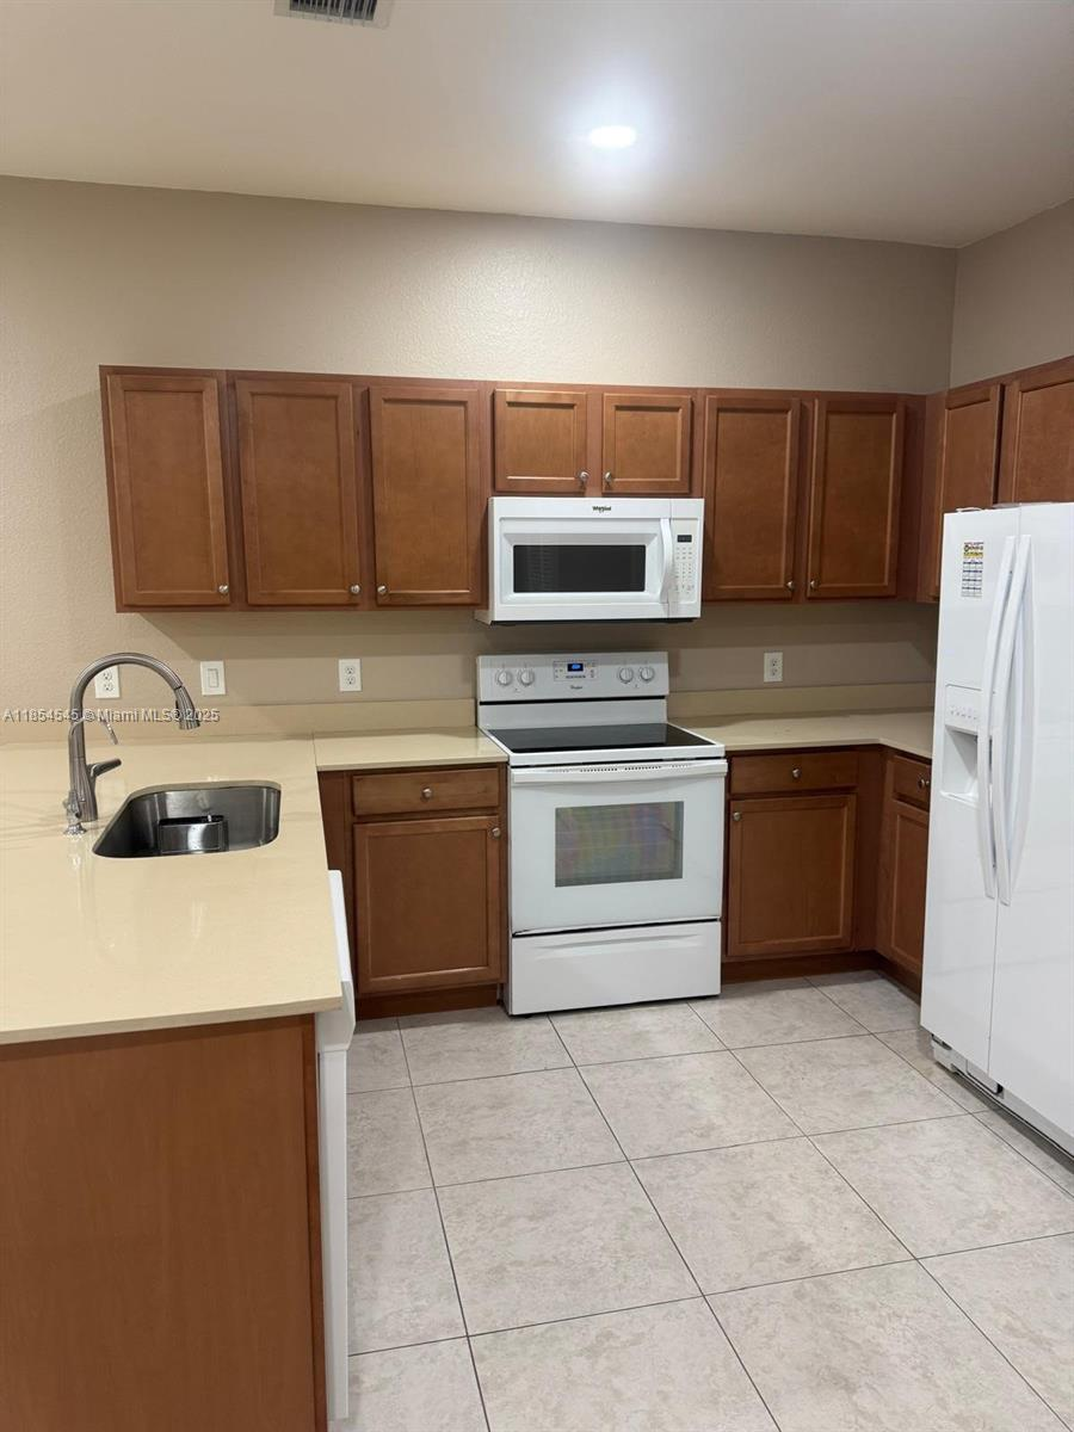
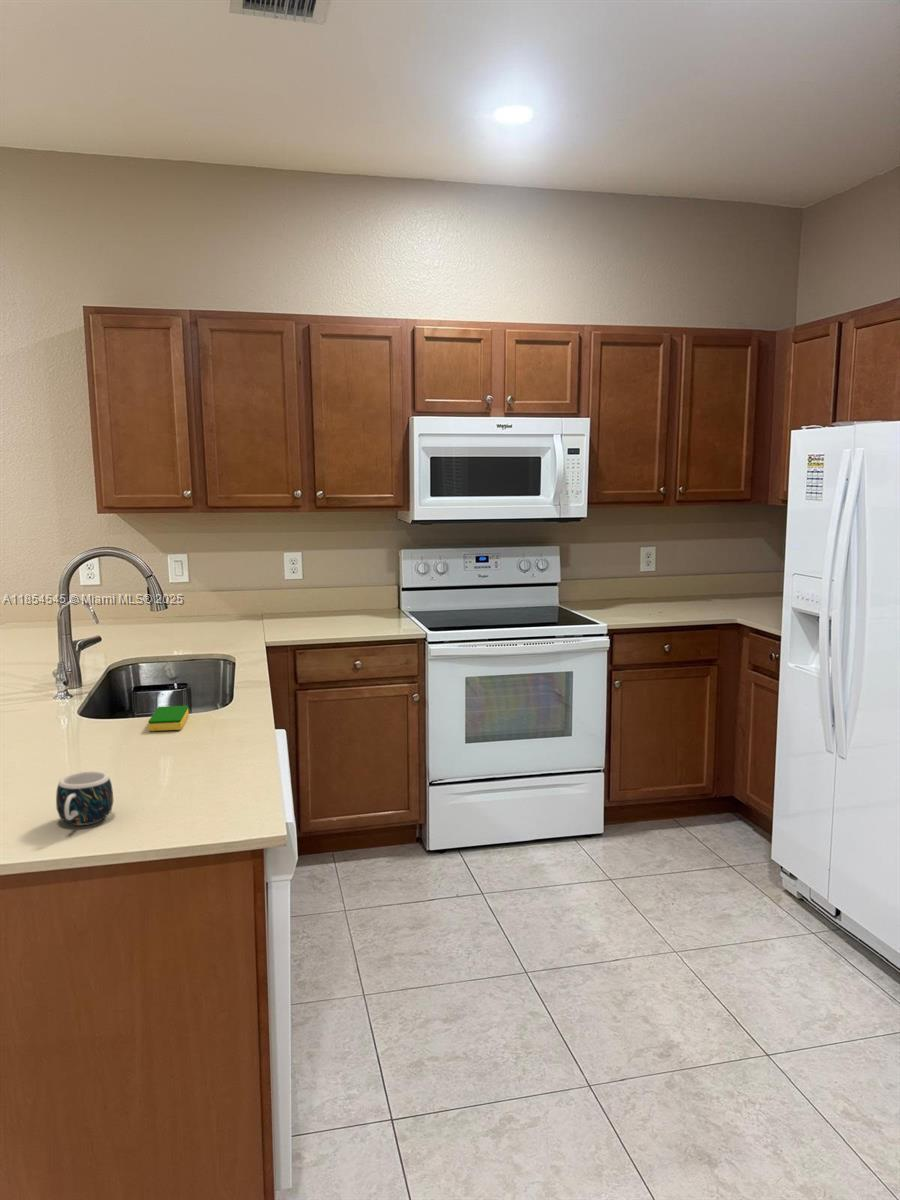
+ dish sponge [147,705,190,732]
+ mug [55,770,114,826]
